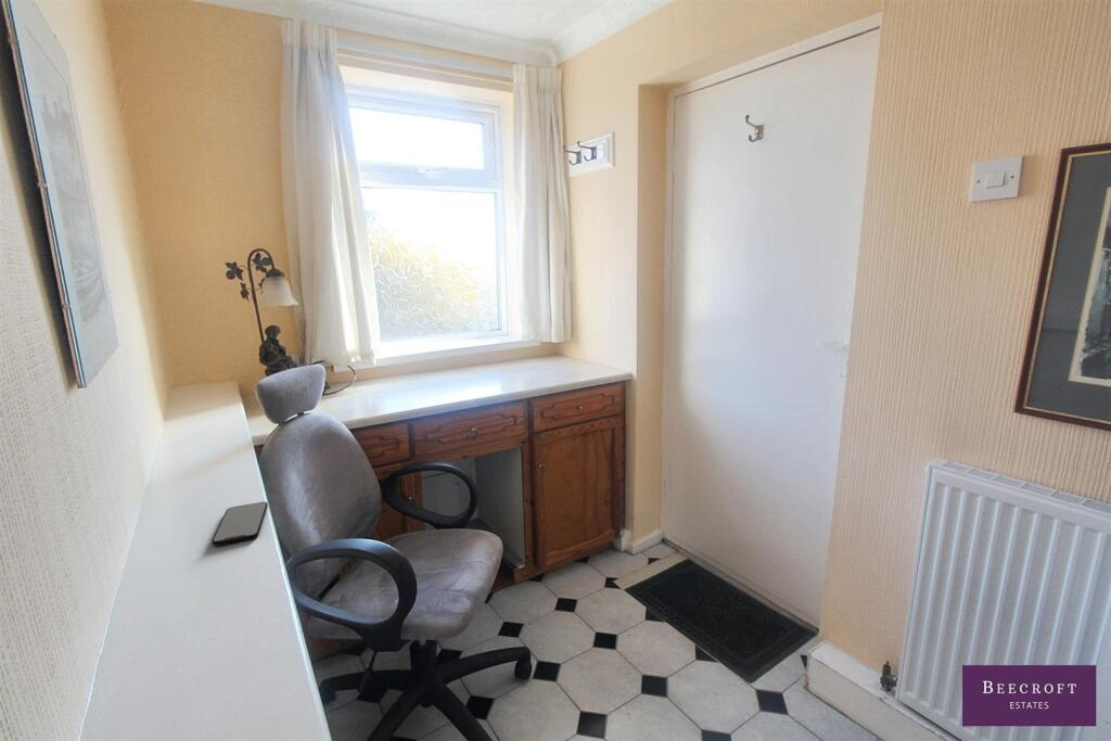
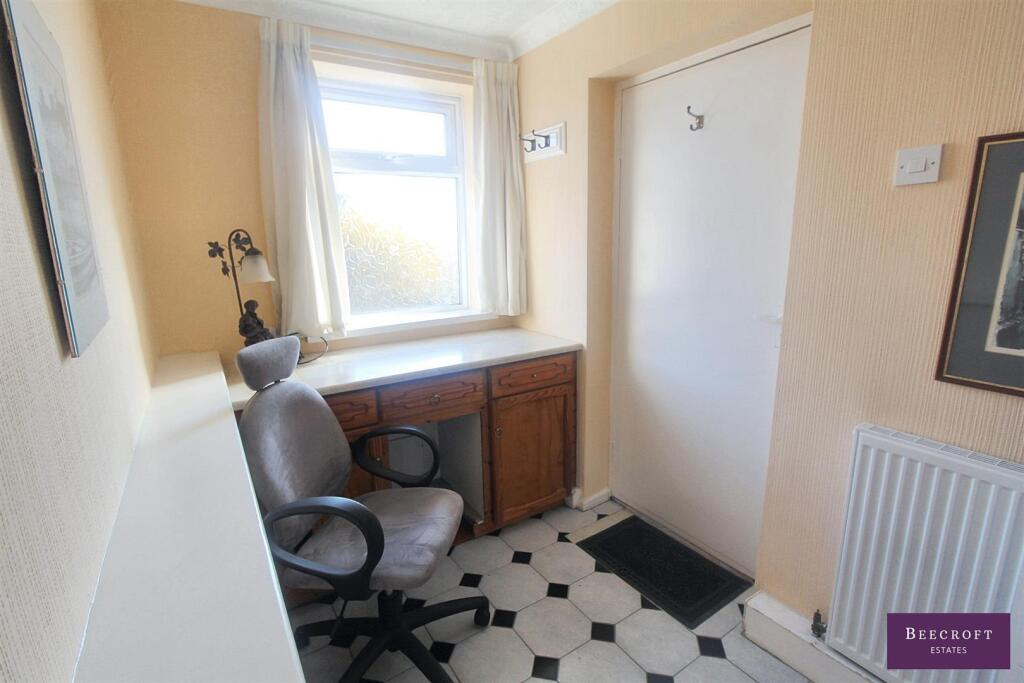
- smartphone [212,501,269,546]
